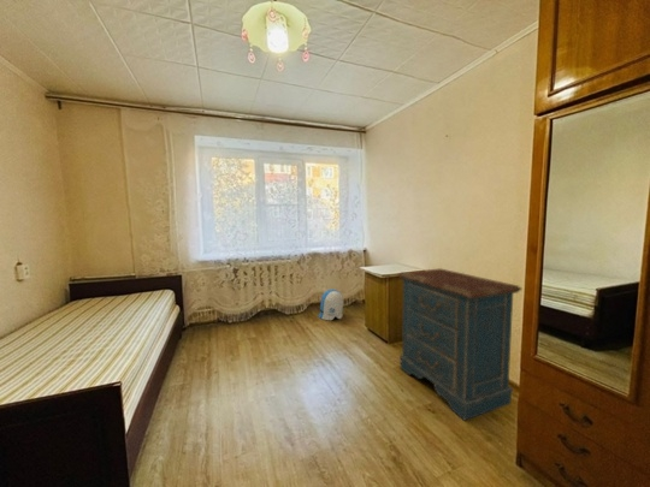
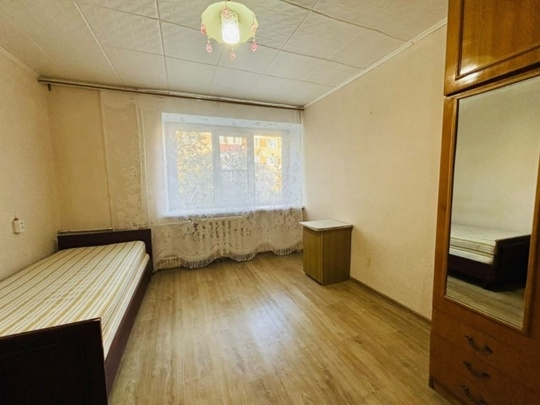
- dresser [397,267,524,422]
- sun visor [318,289,344,321]
